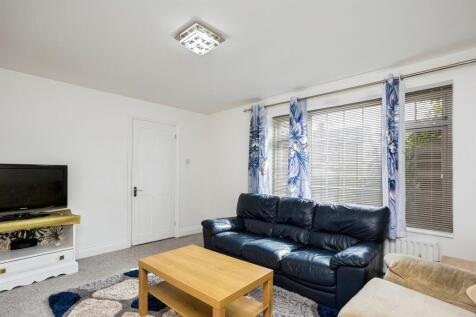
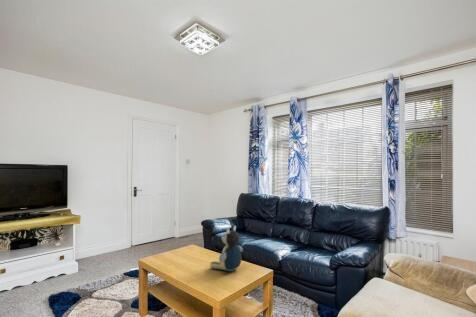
+ stuffed animal [209,225,244,272]
